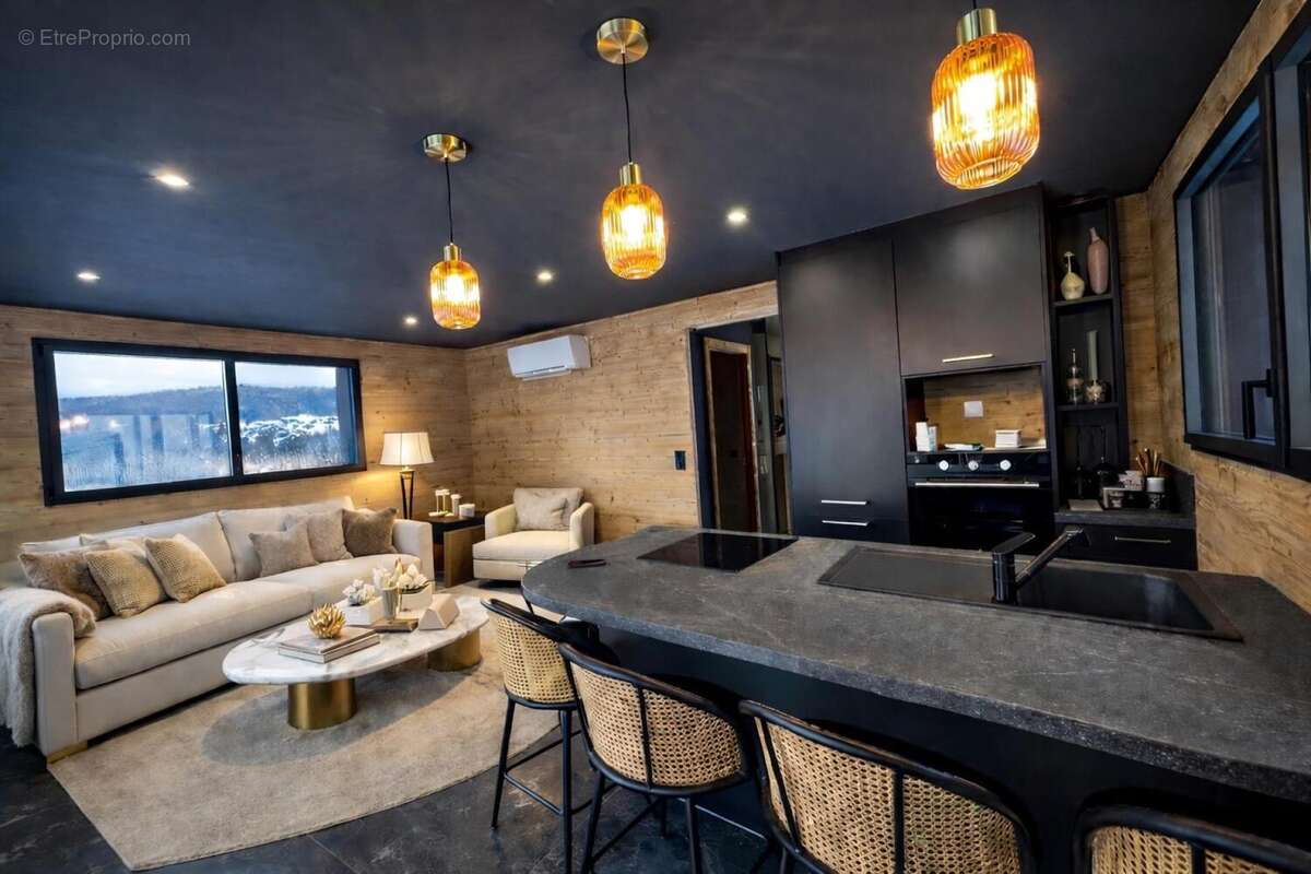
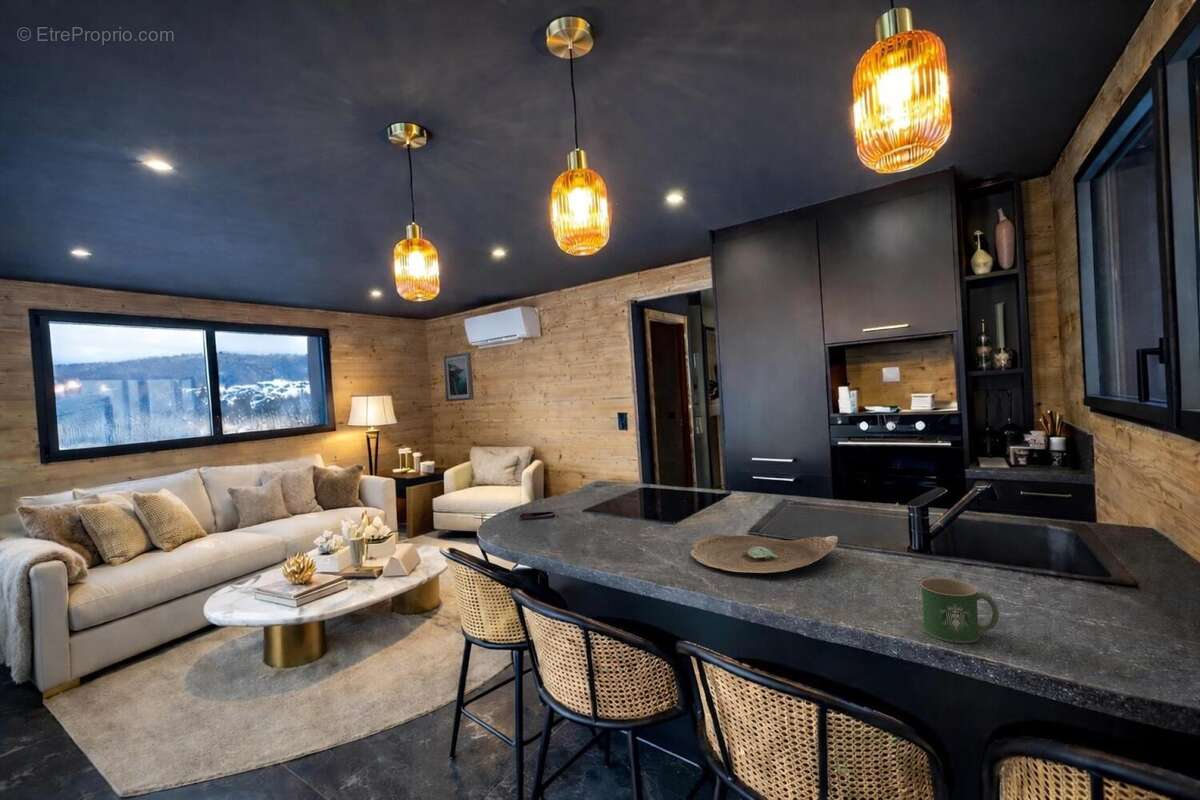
+ mug [920,577,1000,644]
+ decorative bowl [689,534,839,574]
+ wall art [442,351,475,402]
